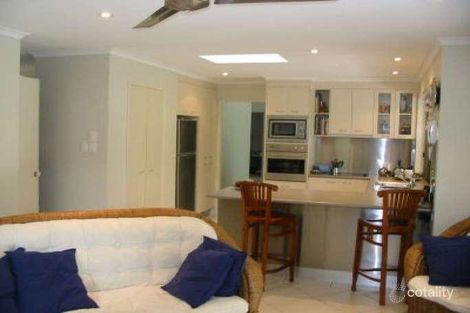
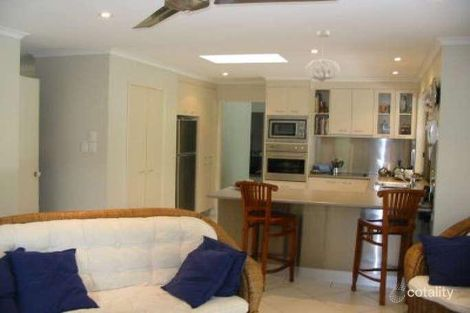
+ pendant light [304,29,340,83]
